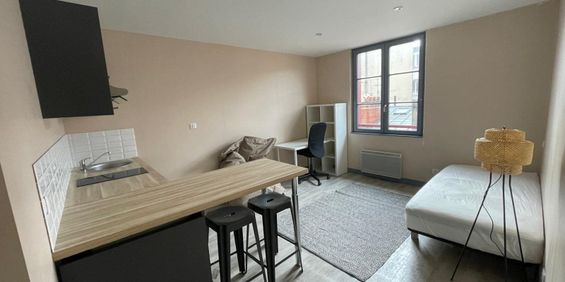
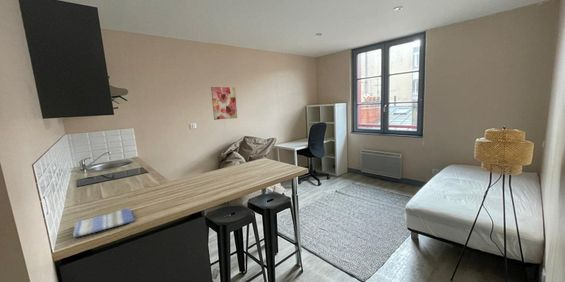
+ dish towel [72,207,136,238]
+ wall art [210,86,238,121]
